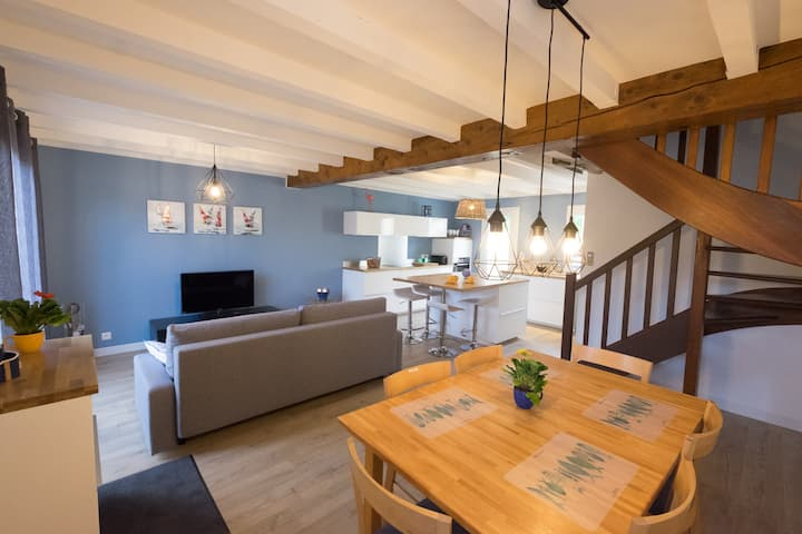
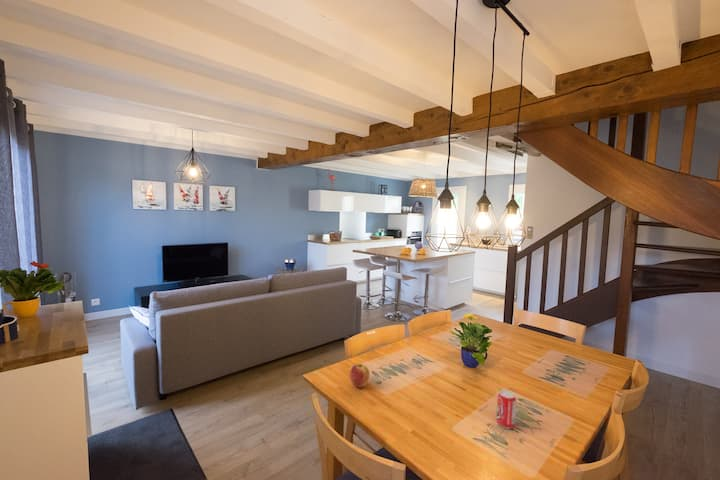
+ apple [349,362,371,389]
+ beverage can [496,389,517,430]
